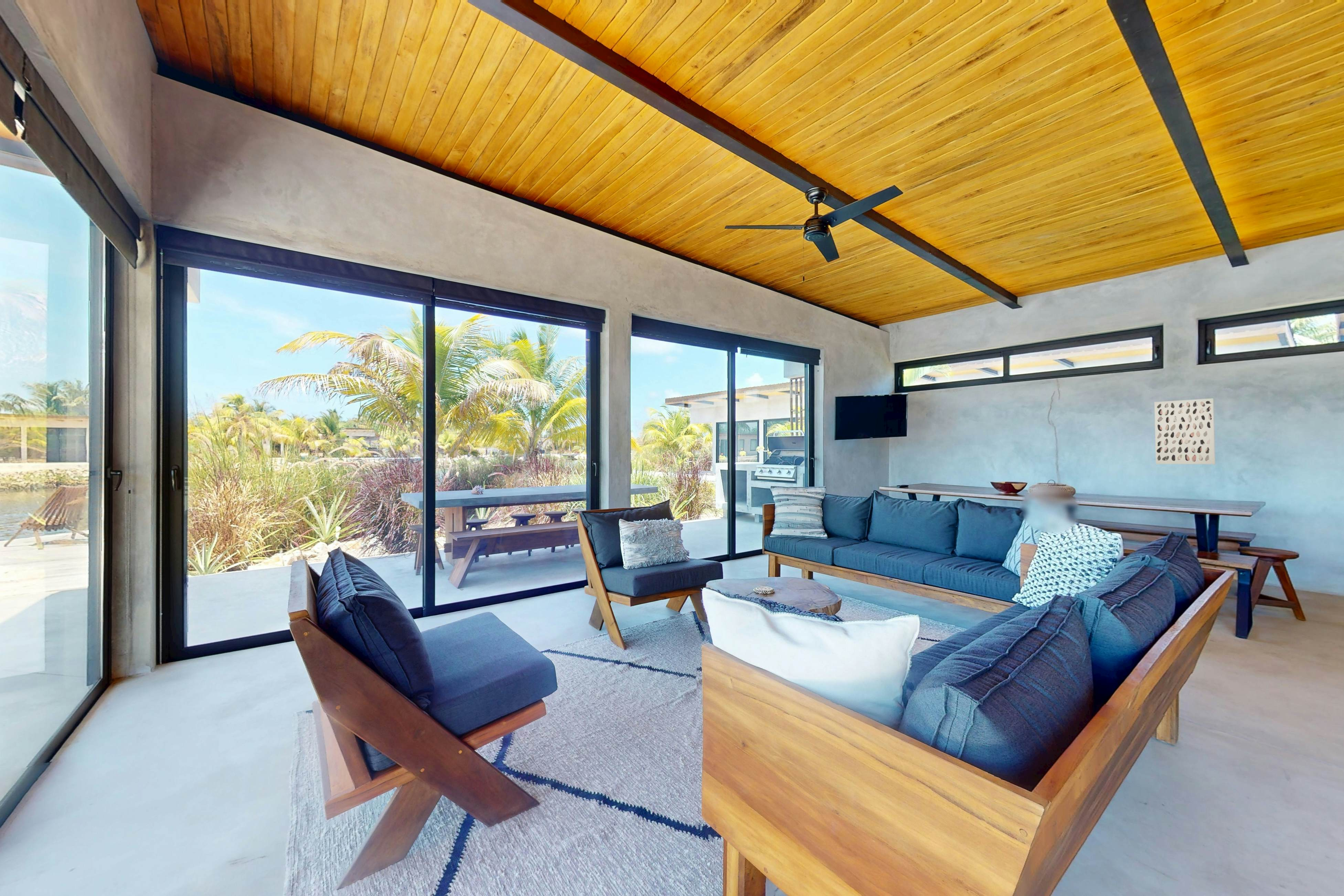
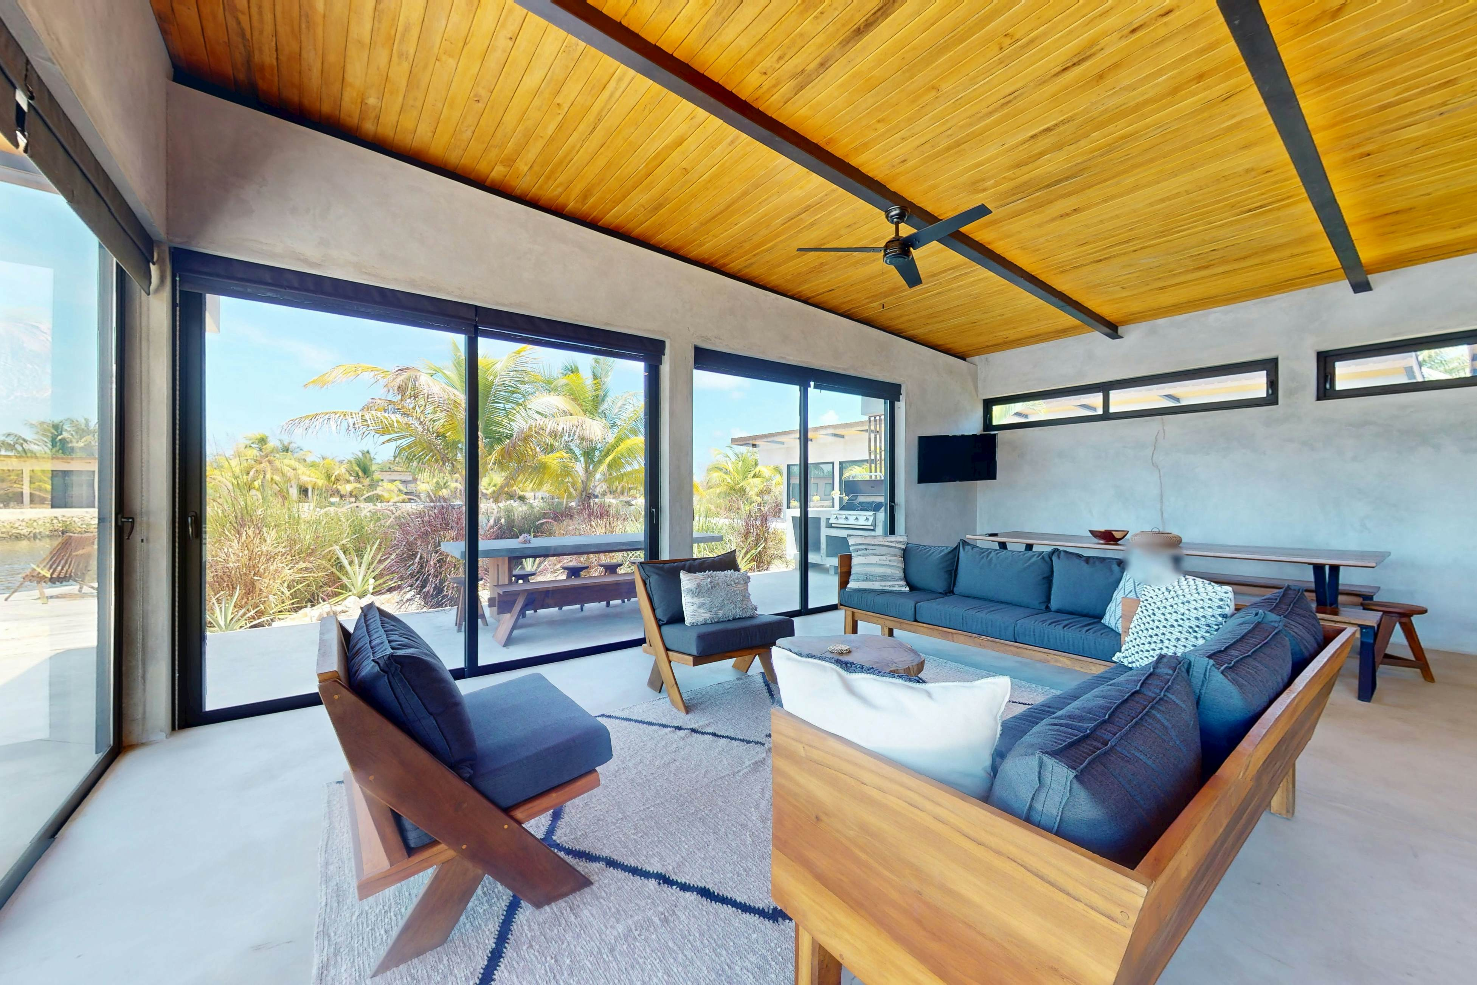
- wall art [1154,398,1216,465]
